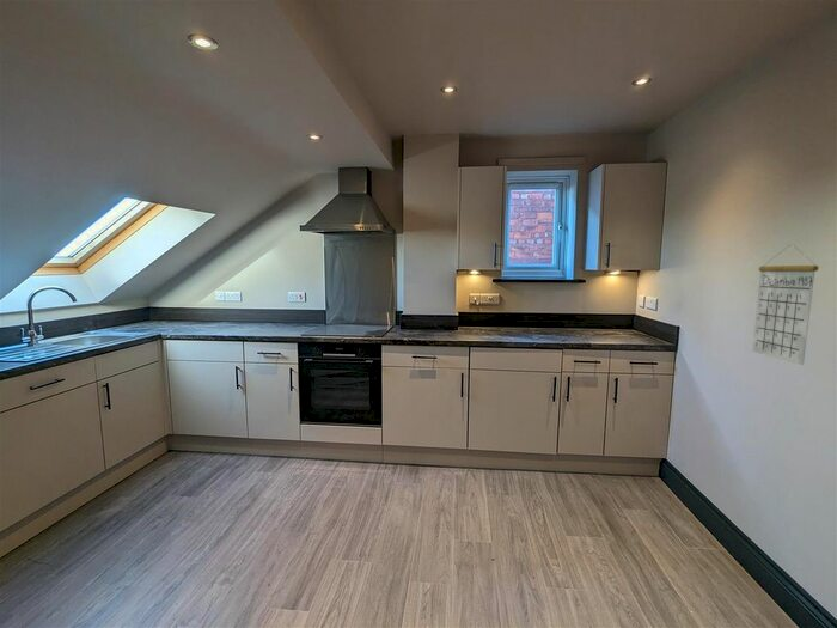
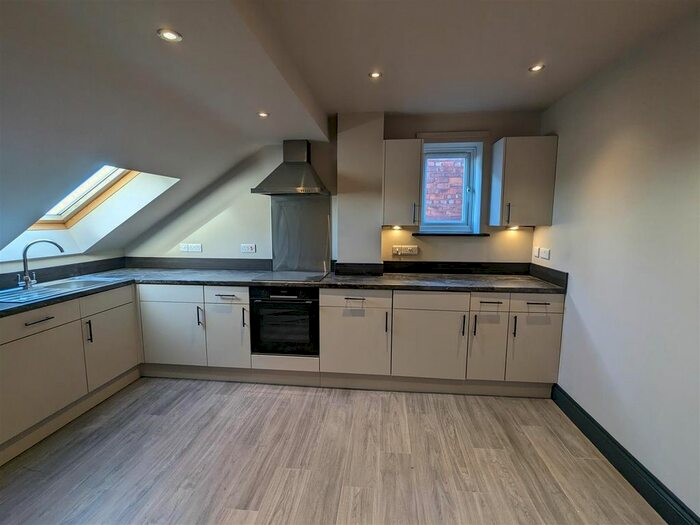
- calendar [751,245,820,366]
